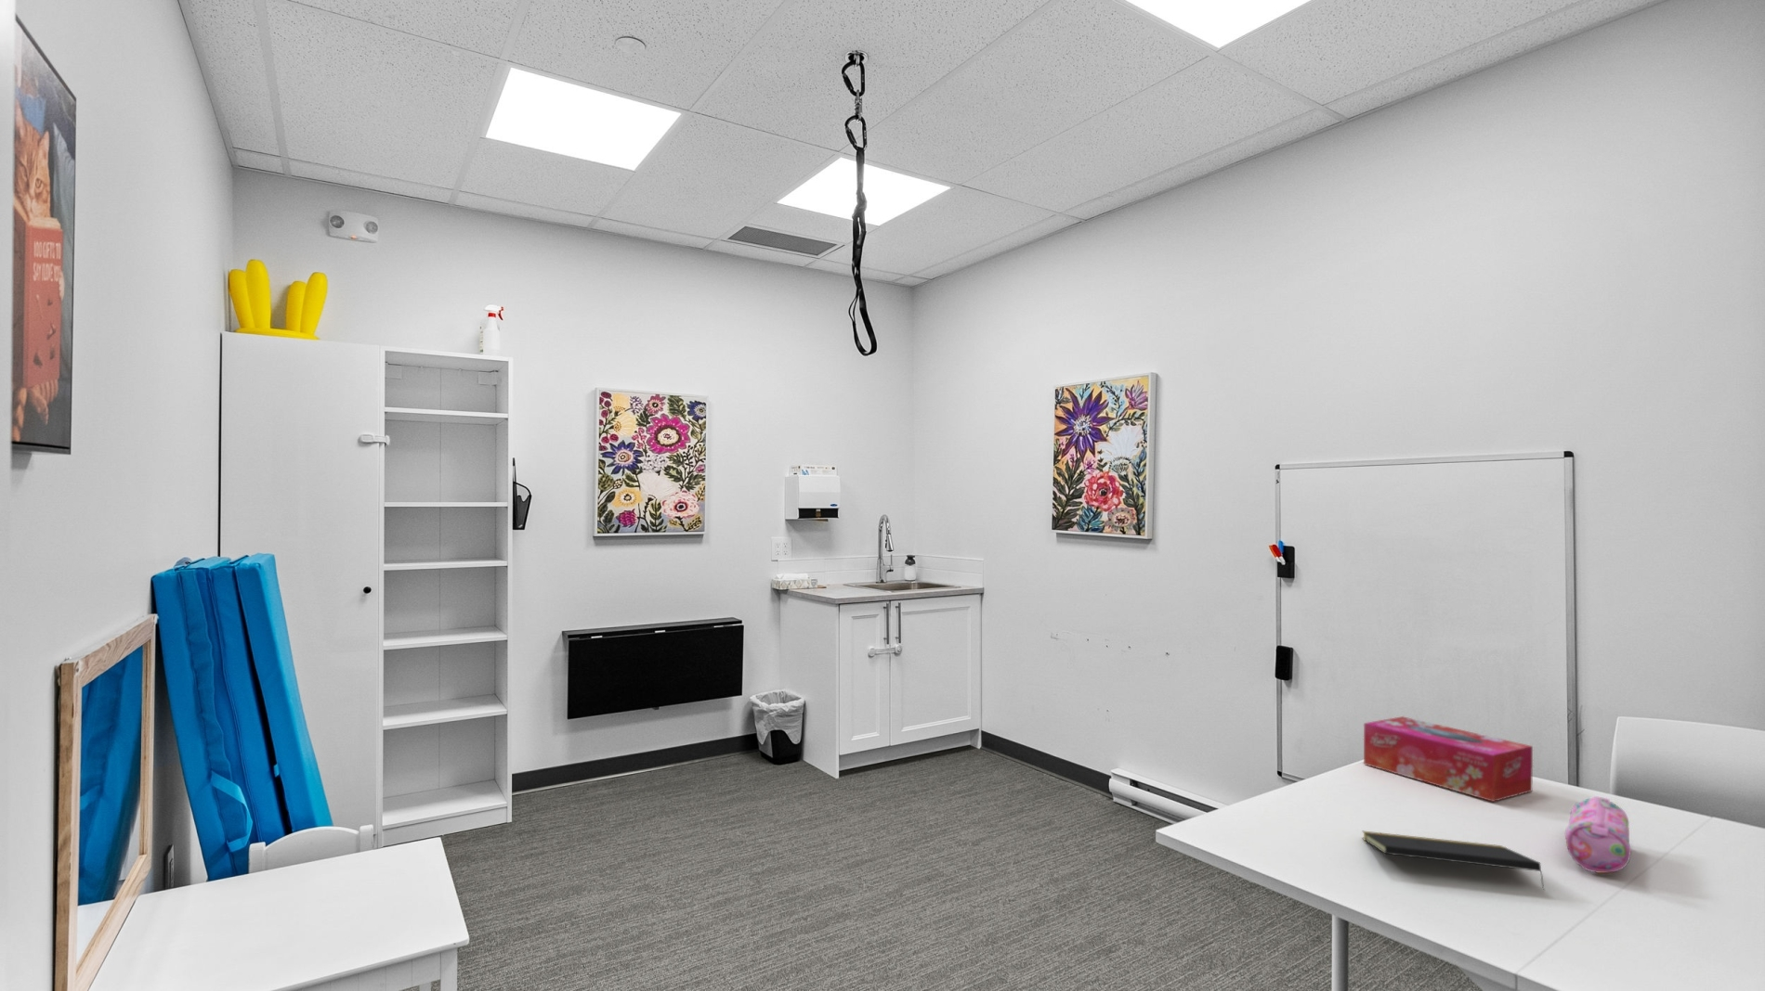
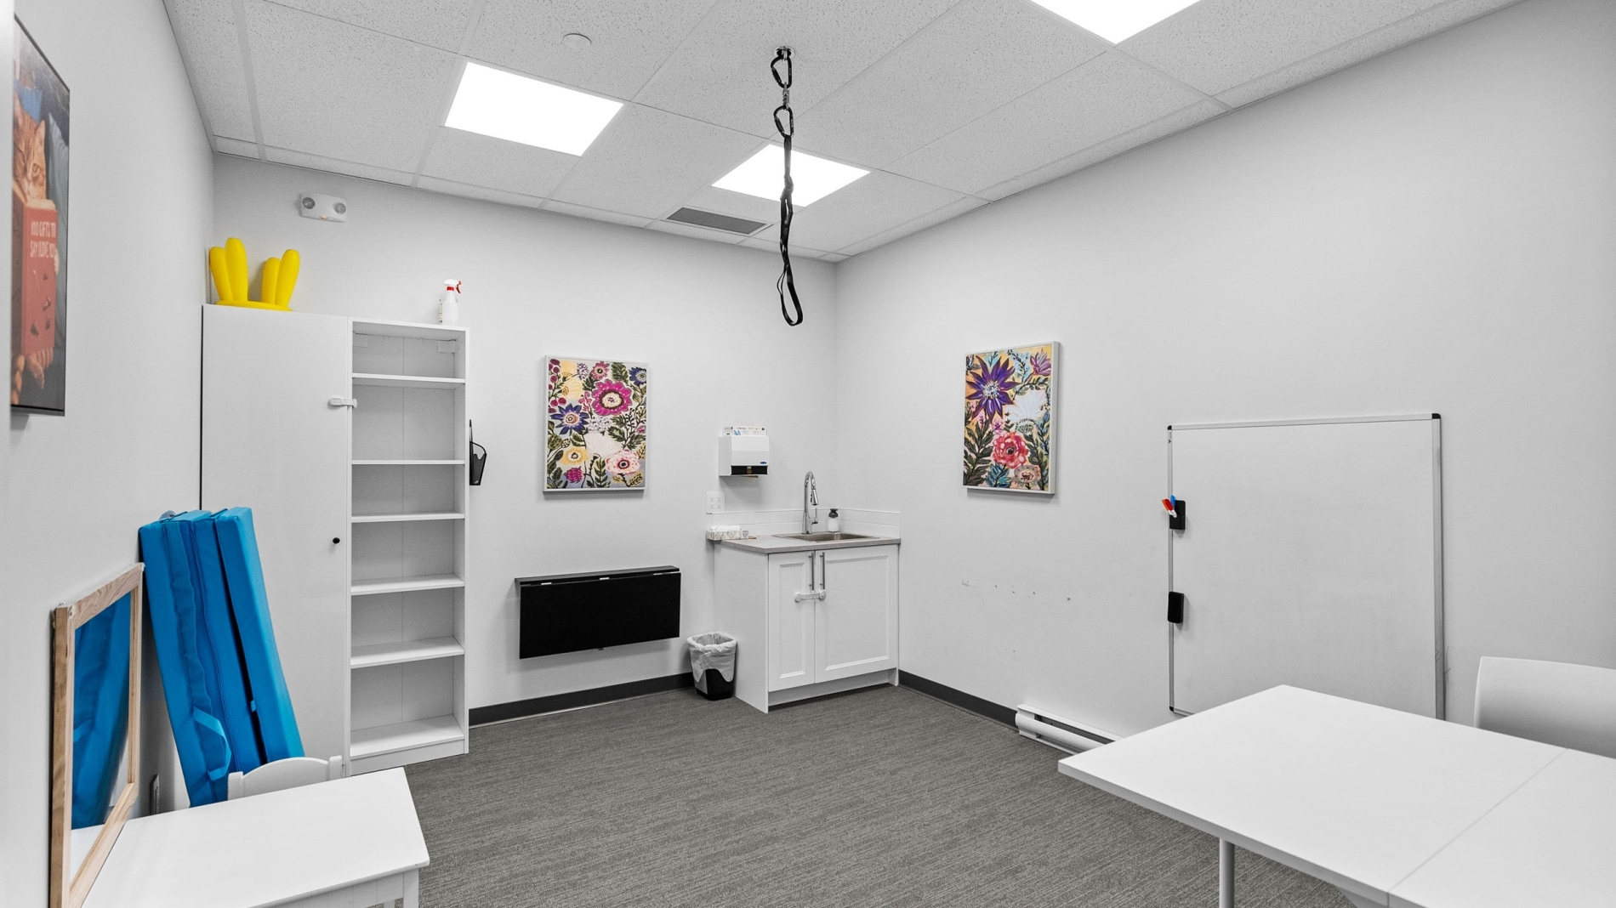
- notepad [1361,830,1546,892]
- tissue box [1363,716,1533,803]
- pencil case [1564,795,1632,873]
